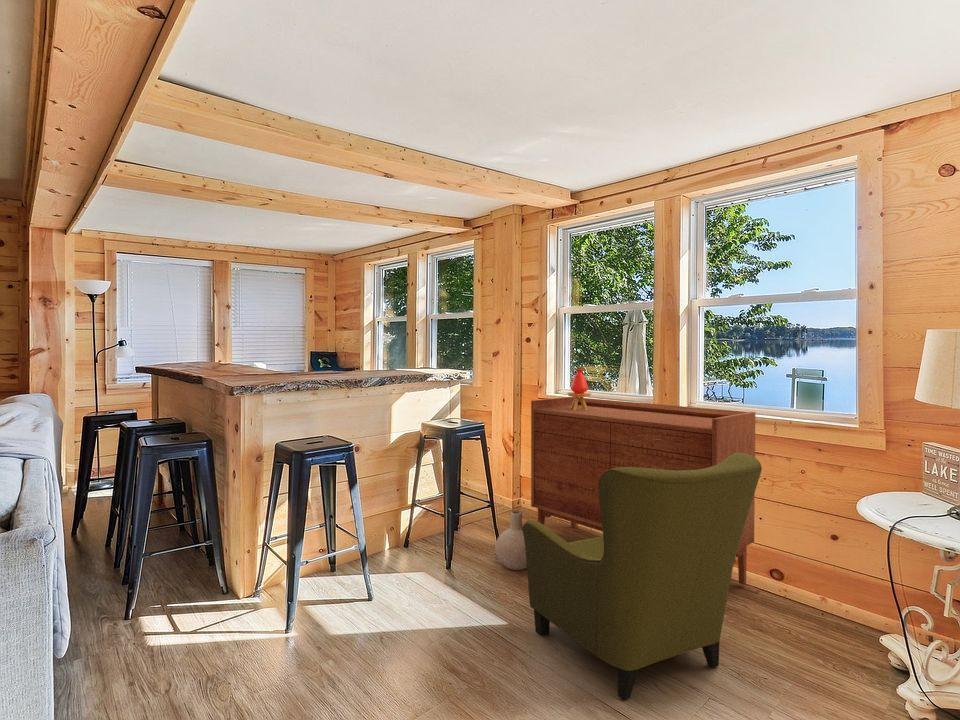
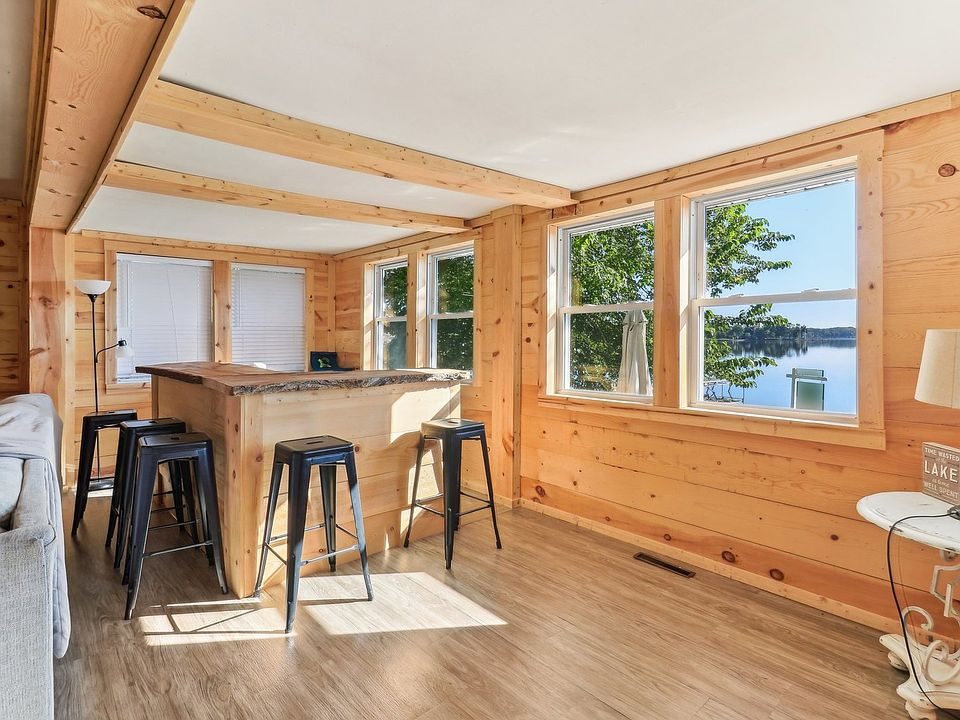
- vase [566,369,592,410]
- vase [494,510,527,571]
- armchair [522,453,763,701]
- sideboard [530,396,756,586]
